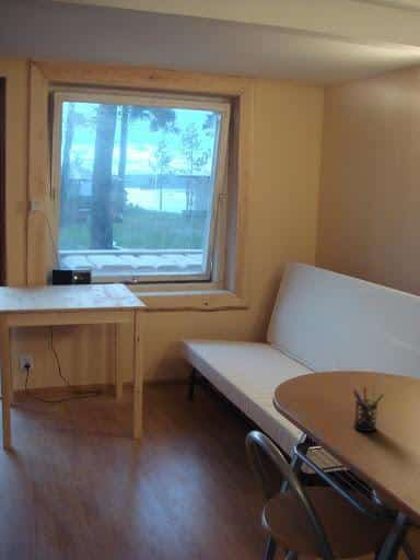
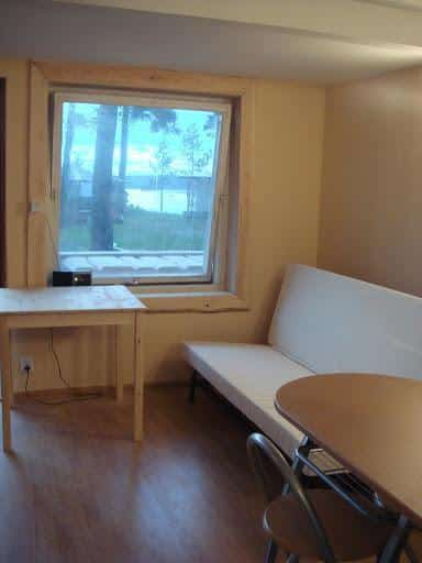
- pen holder [351,385,385,433]
